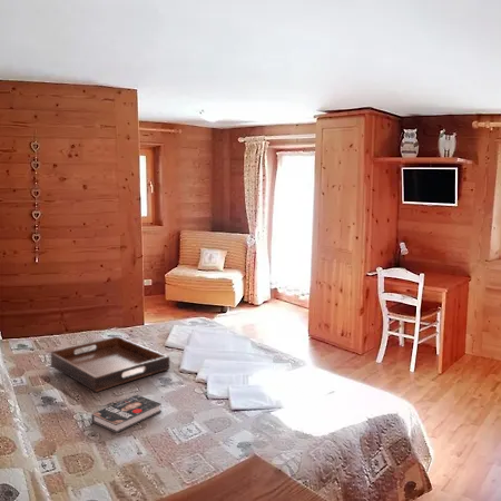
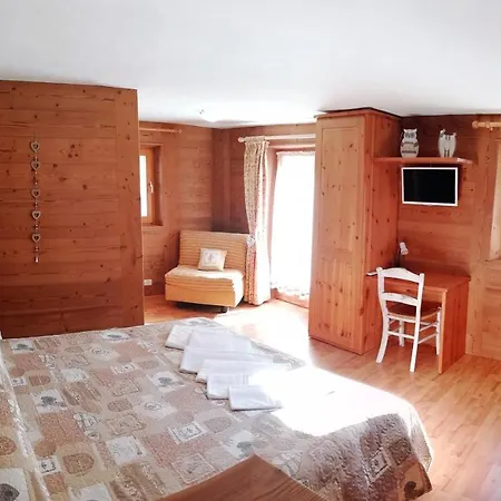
- serving tray [50,335,170,393]
- book [90,394,163,434]
